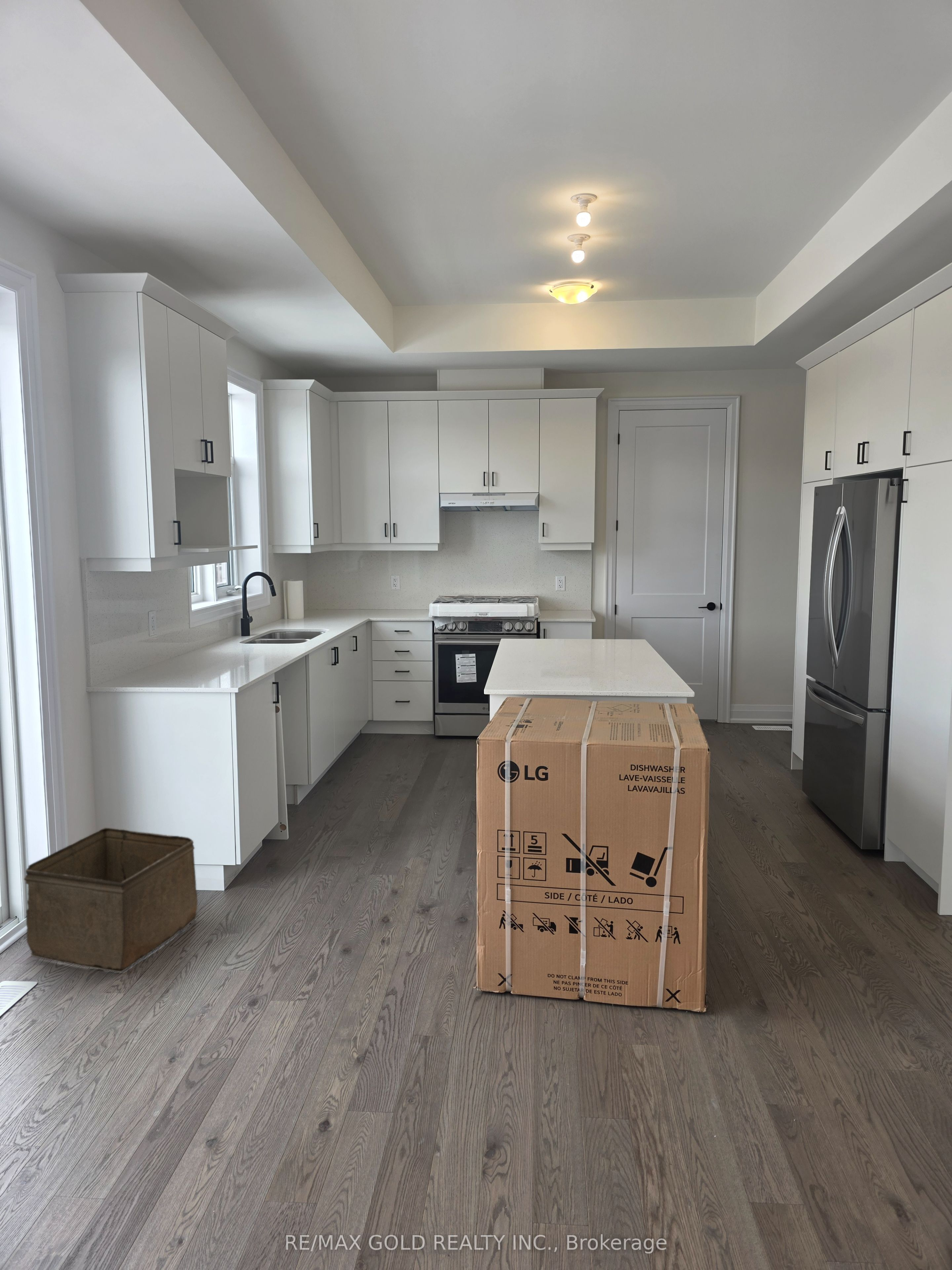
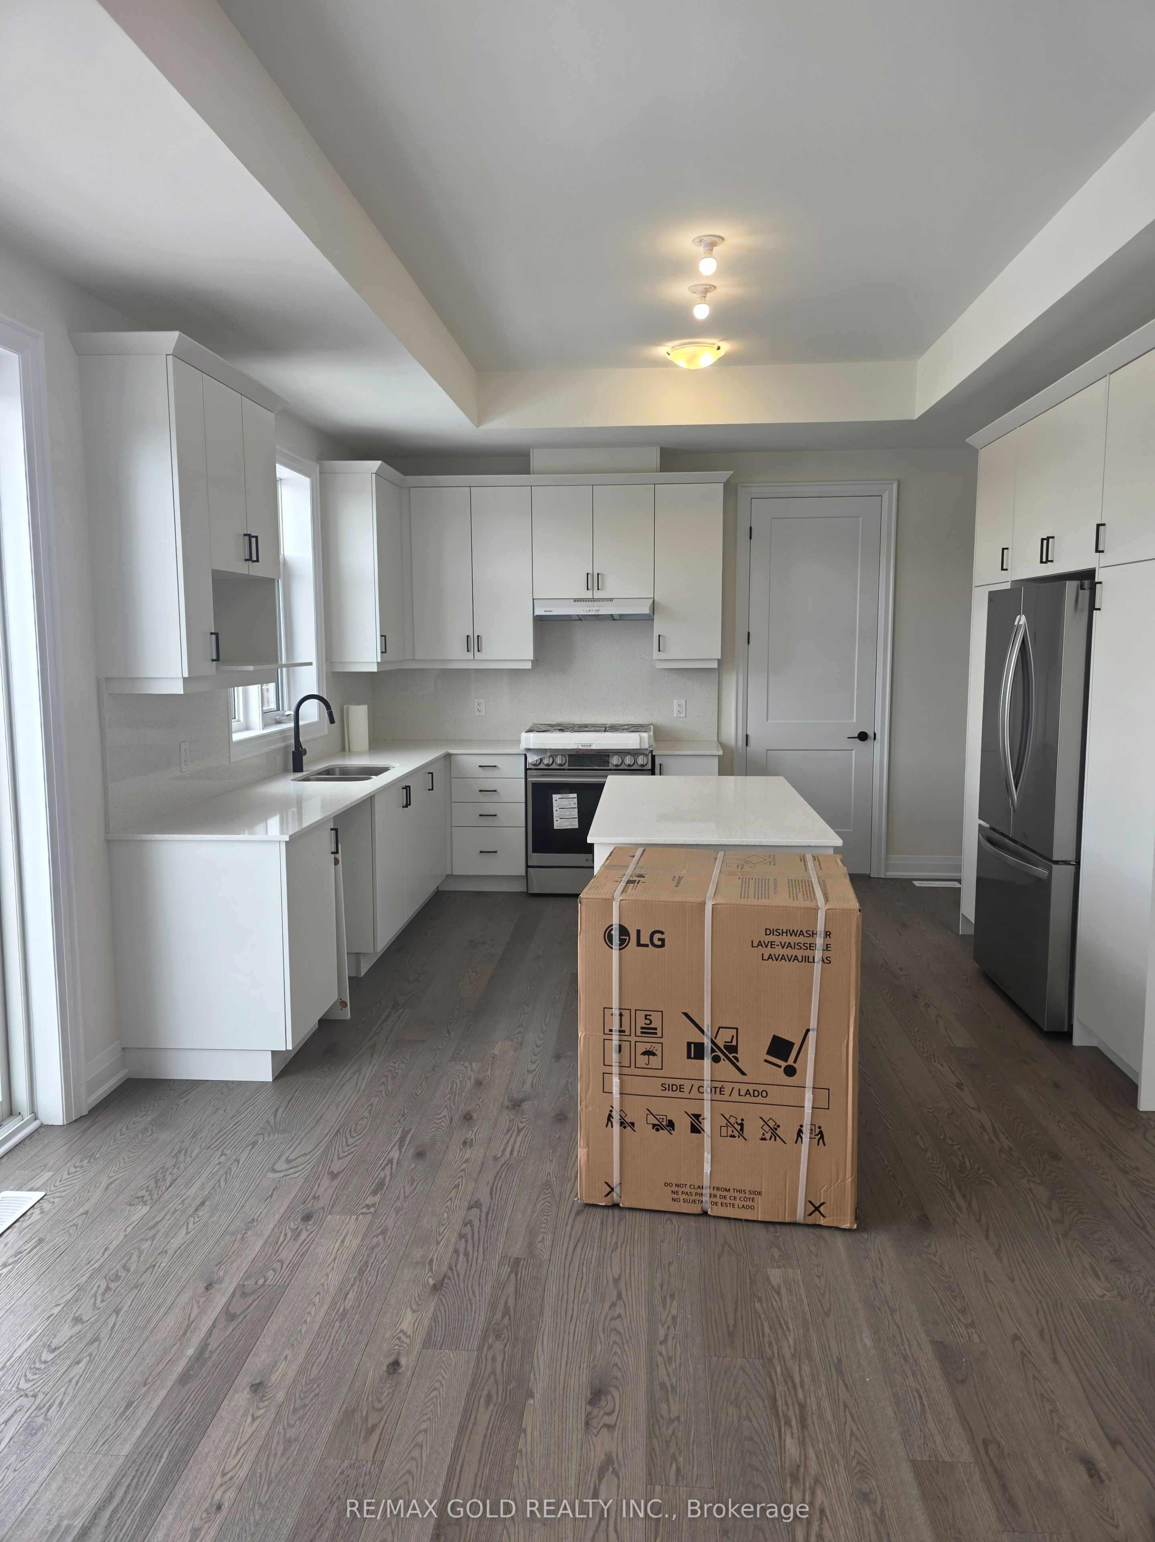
- storage bin [24,827,198,973]
